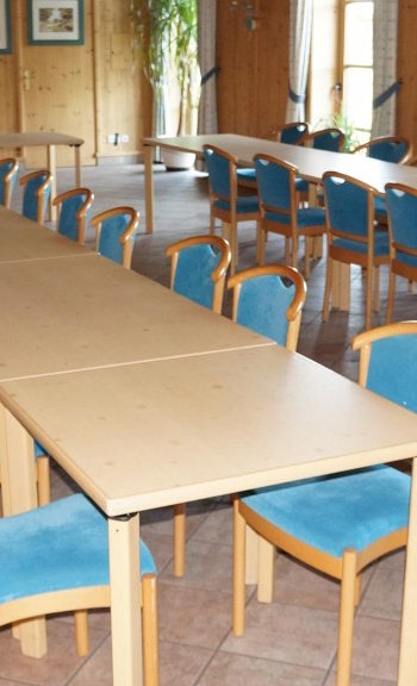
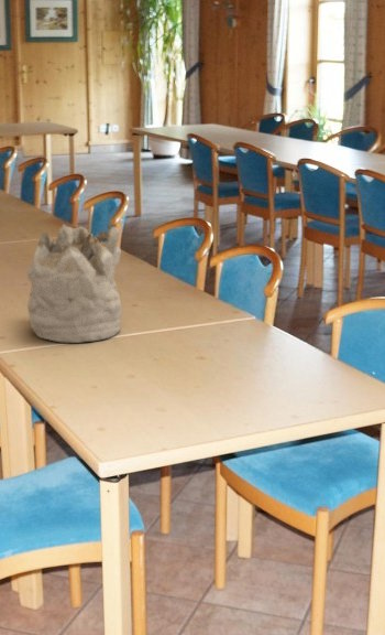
+ mineral sample [26,223,123,344]
